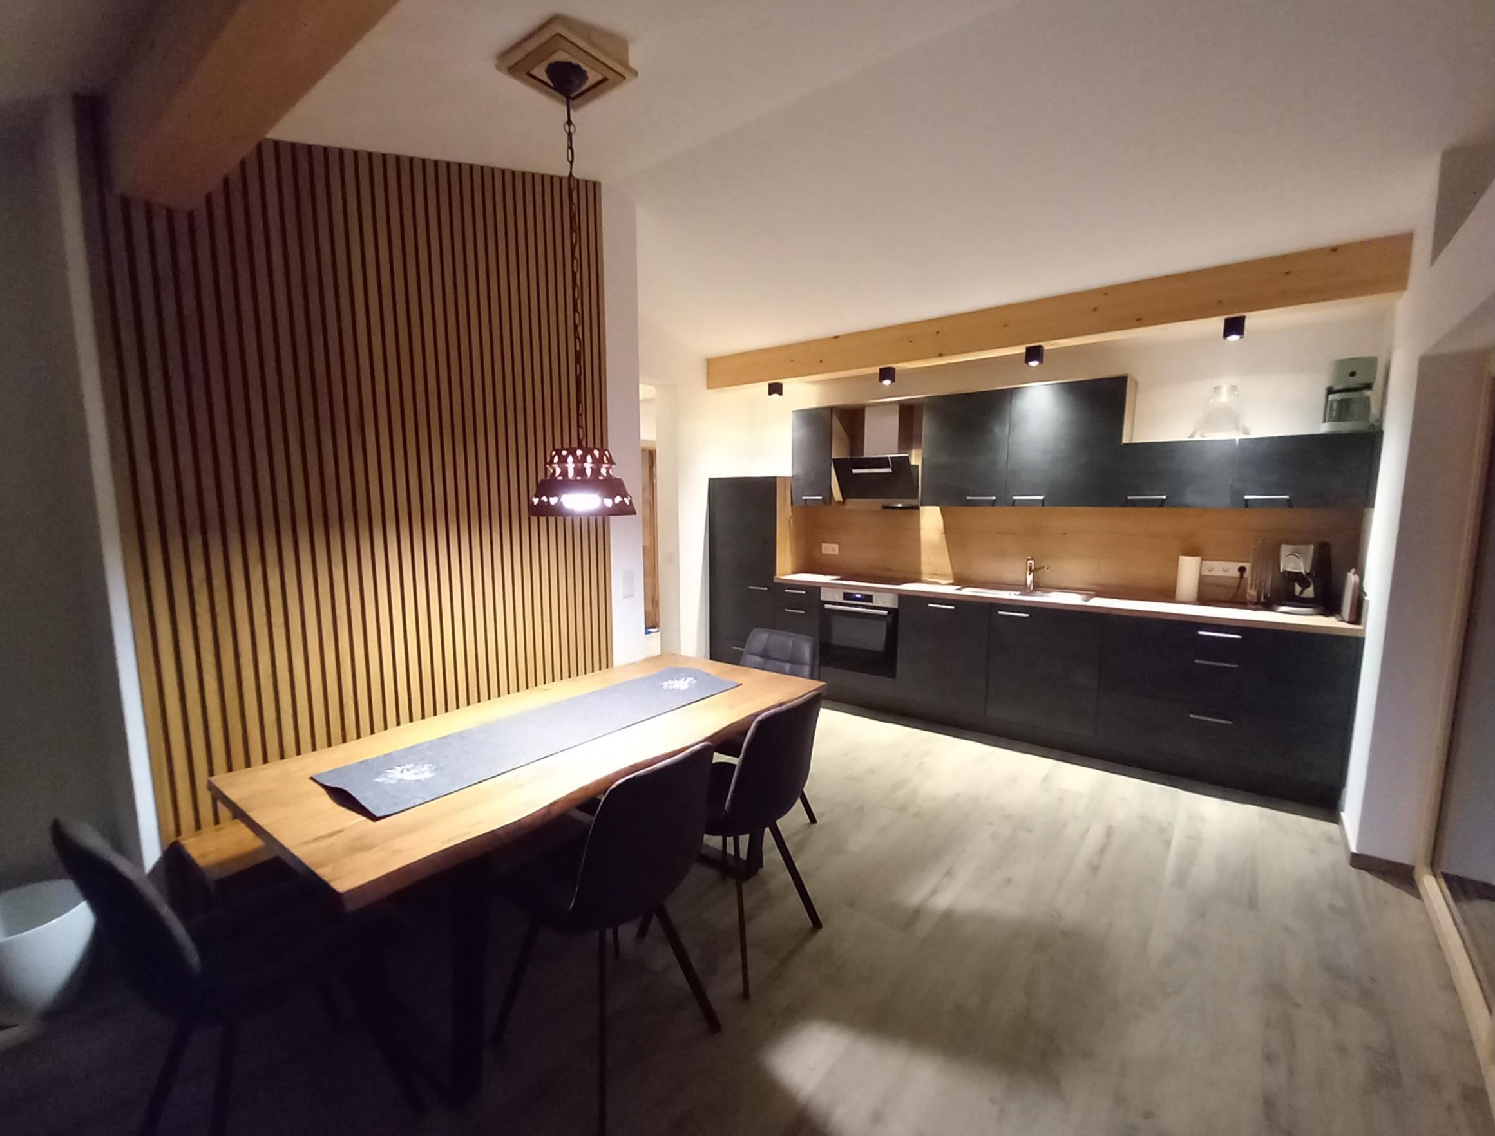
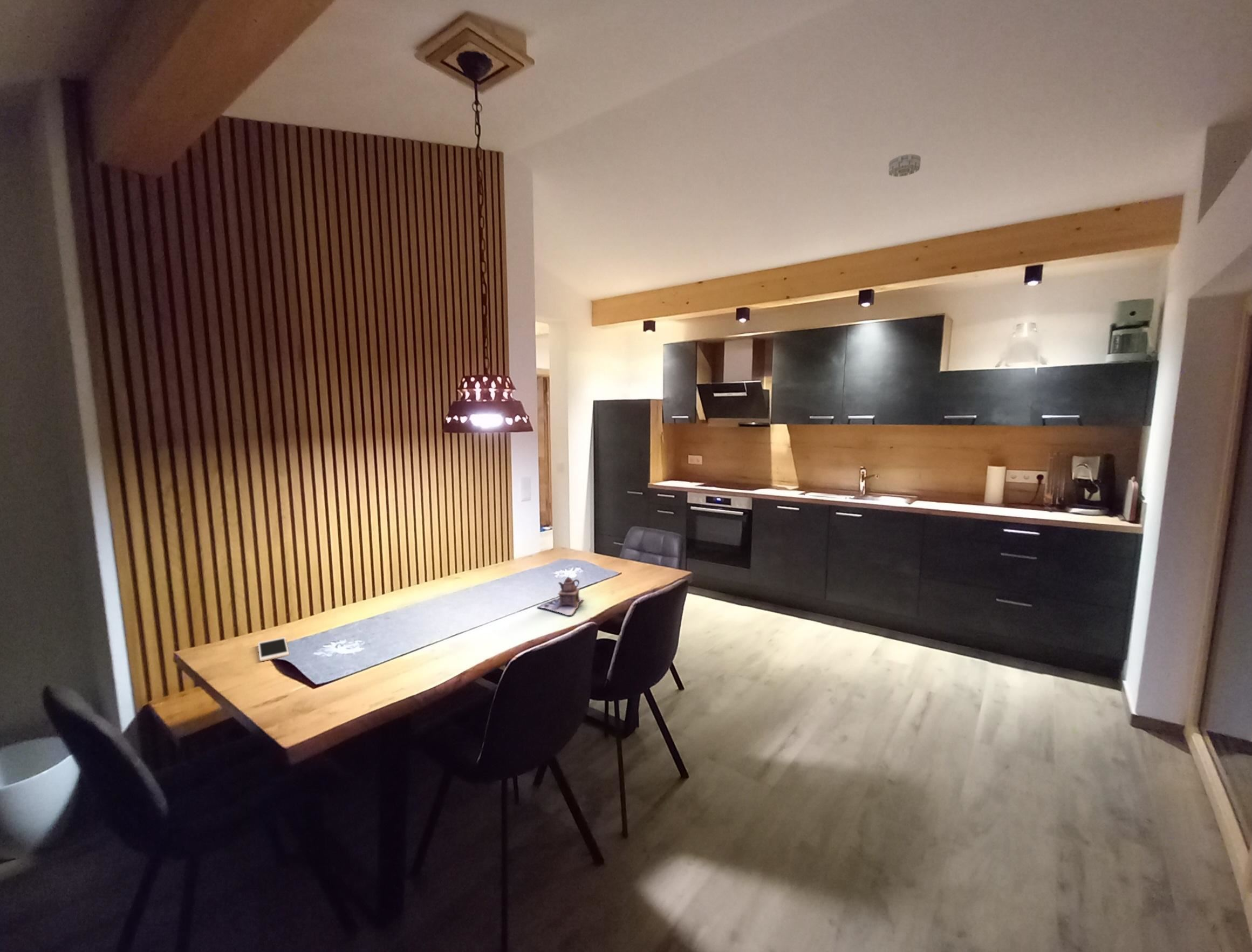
+ teapot [537,577,584,617]
+ smoke detector [887,153,921,177]
+ cell phone [257,636,290,662]
